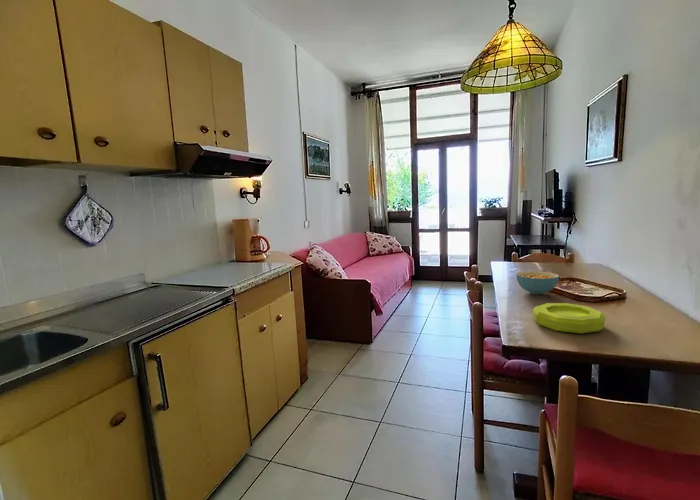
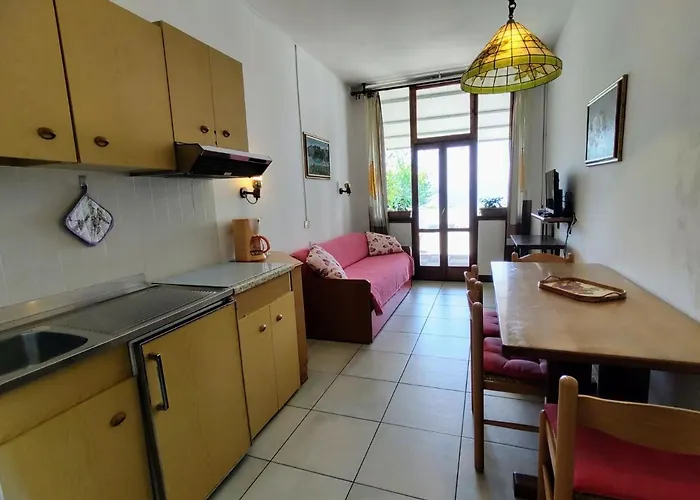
- cereal bowl [516,270,560,295]
- bowl [532,302,606,334]
